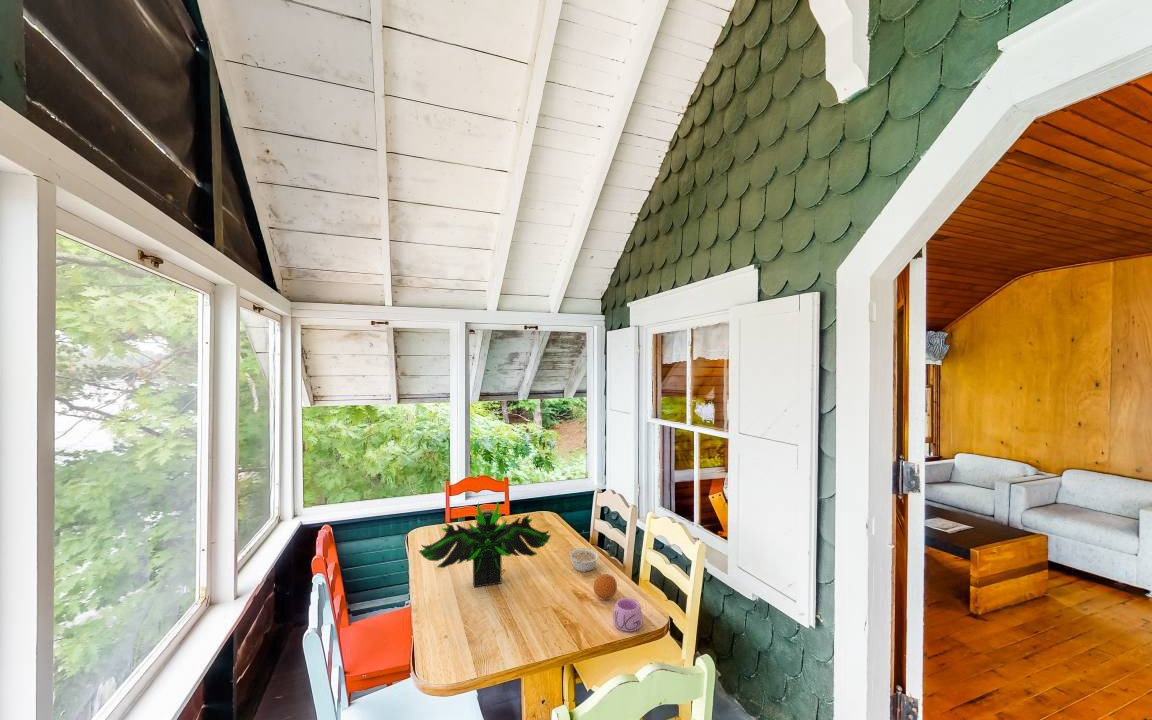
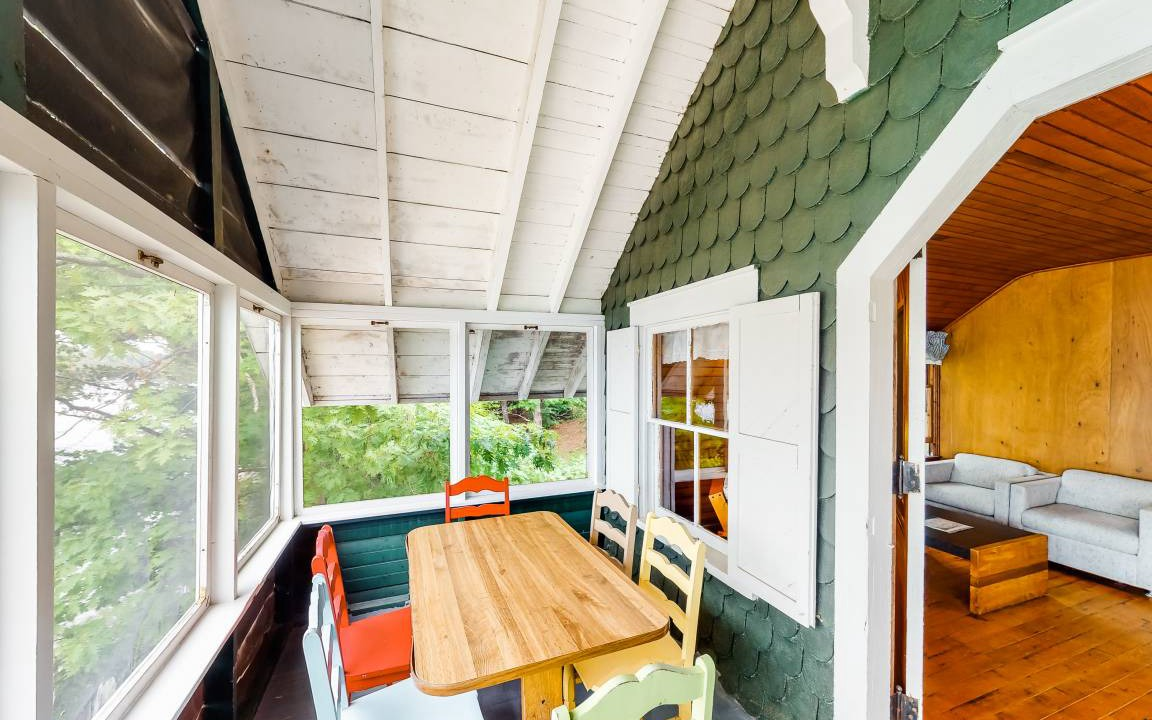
- legume [568,547,600,573]
- mug [612,597,643,633]
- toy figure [418,500,552,588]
- fruit [593,573,618,601]
